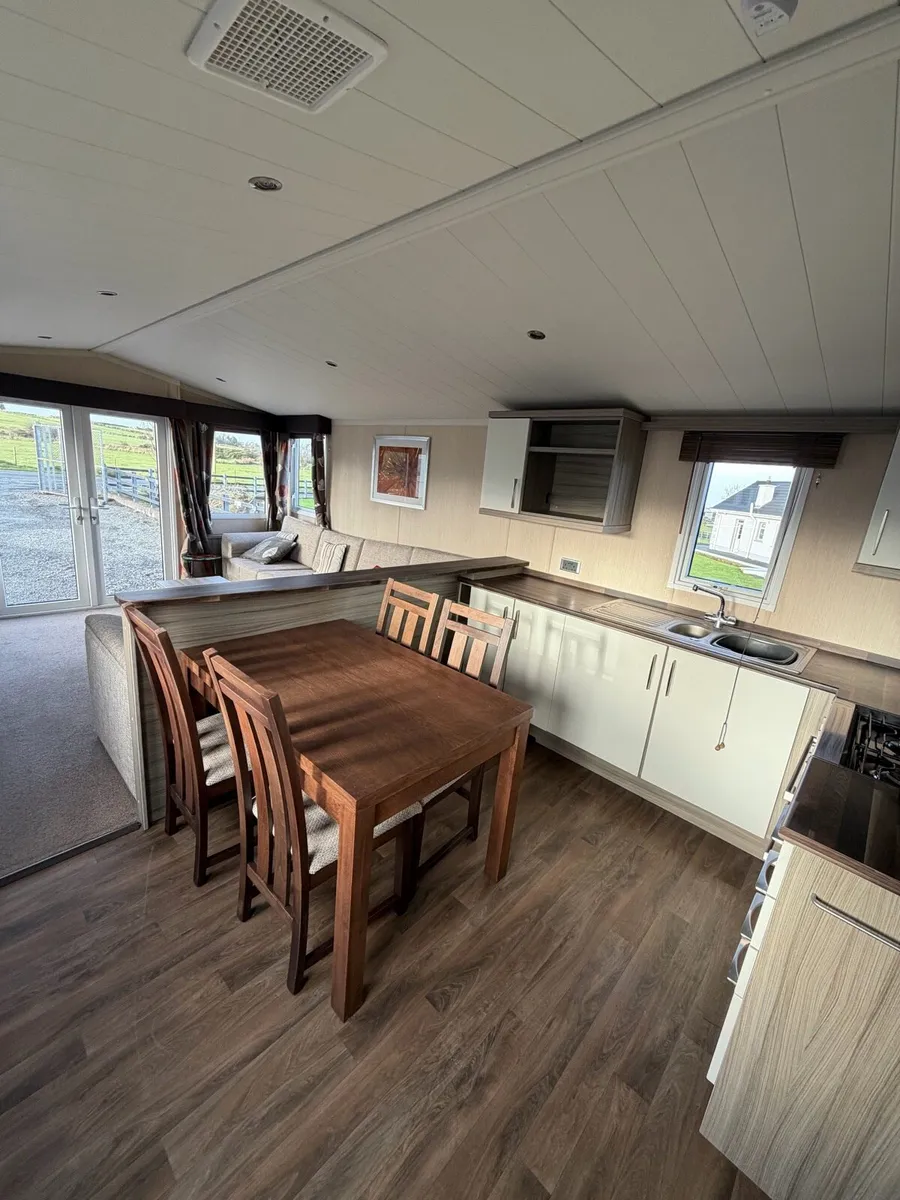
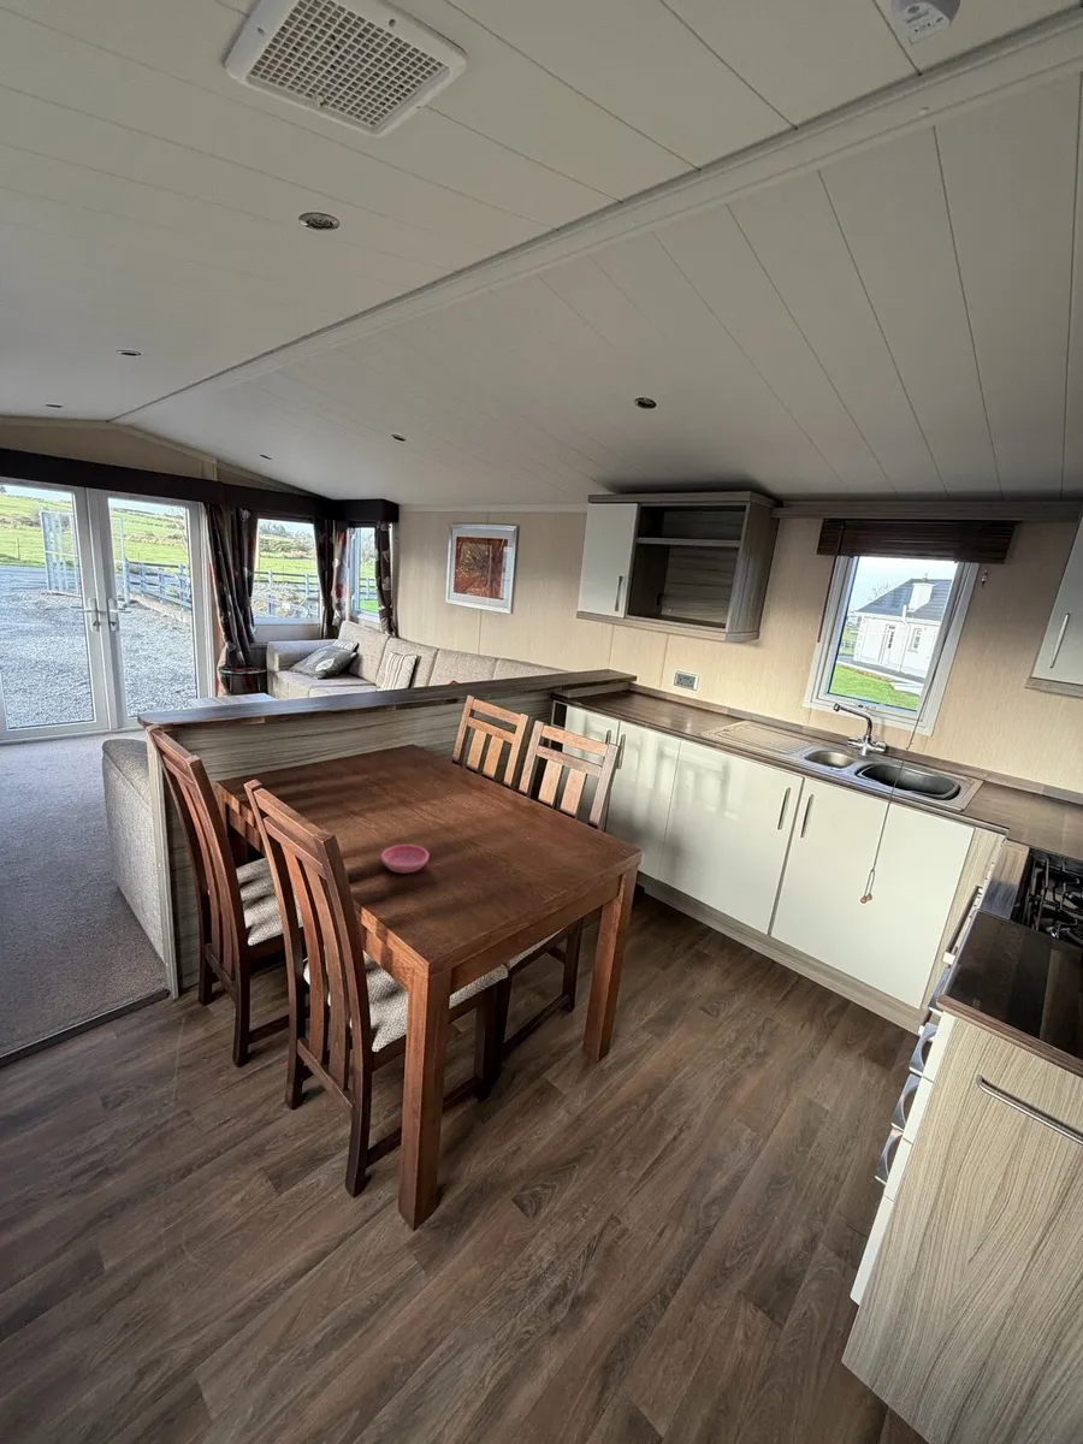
+ saucer [380,844,430,874]
